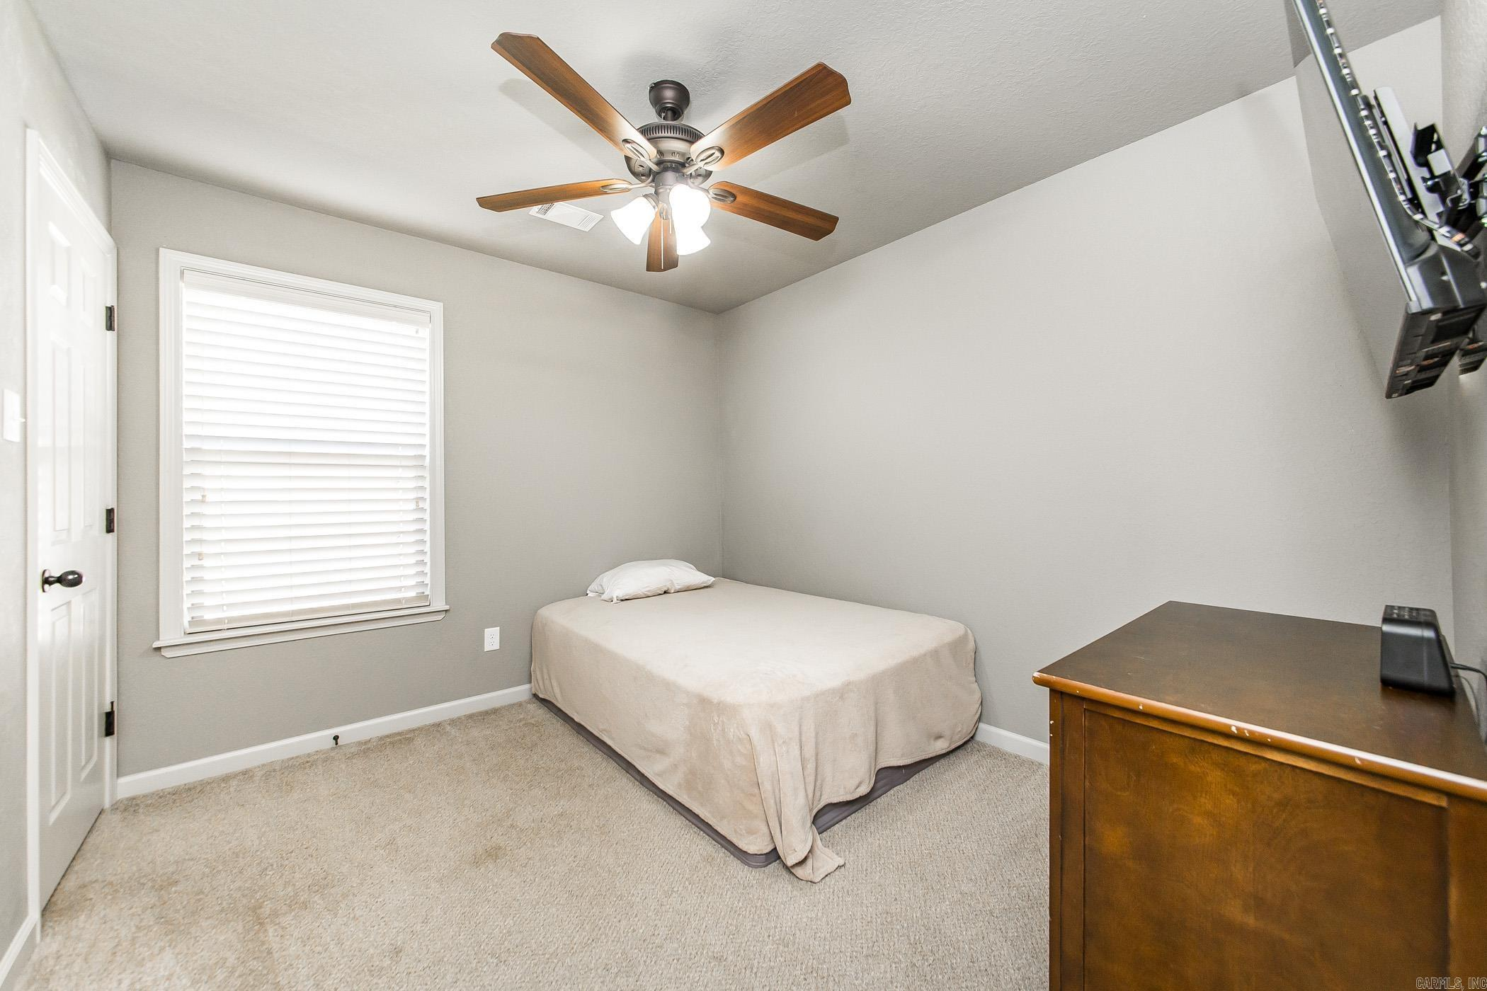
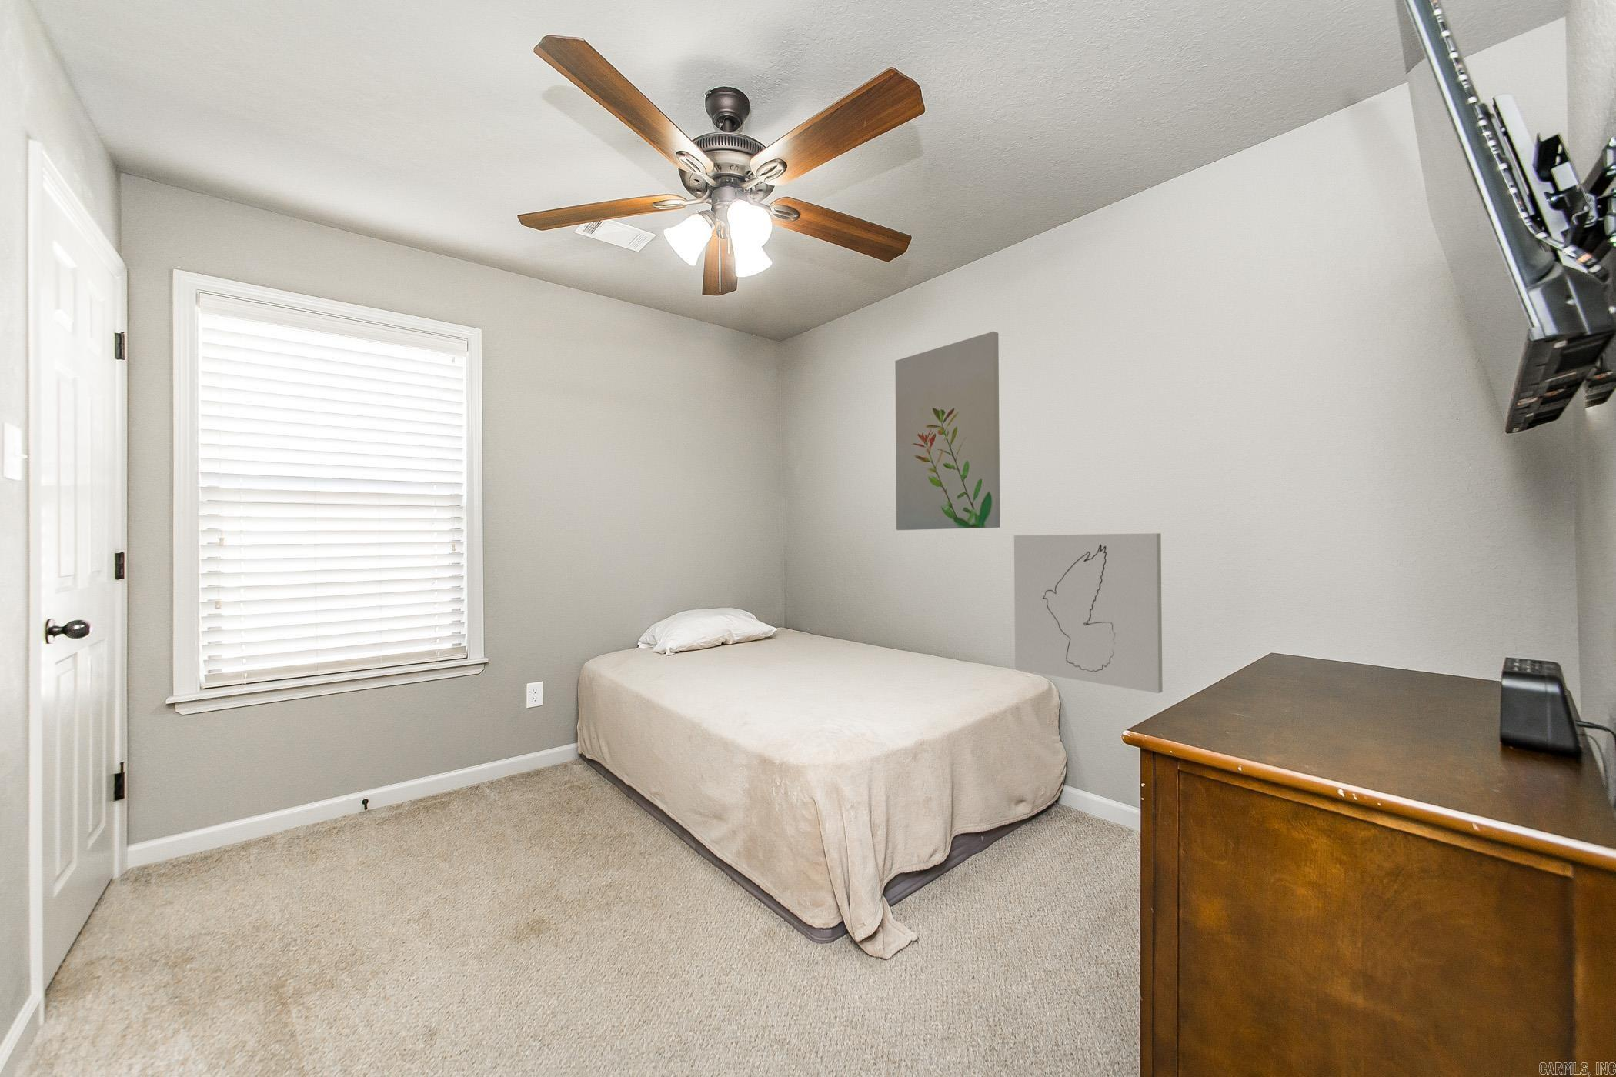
+ wall art [895,331,1002,531]
+ wall art [1014,532,1164,694]
